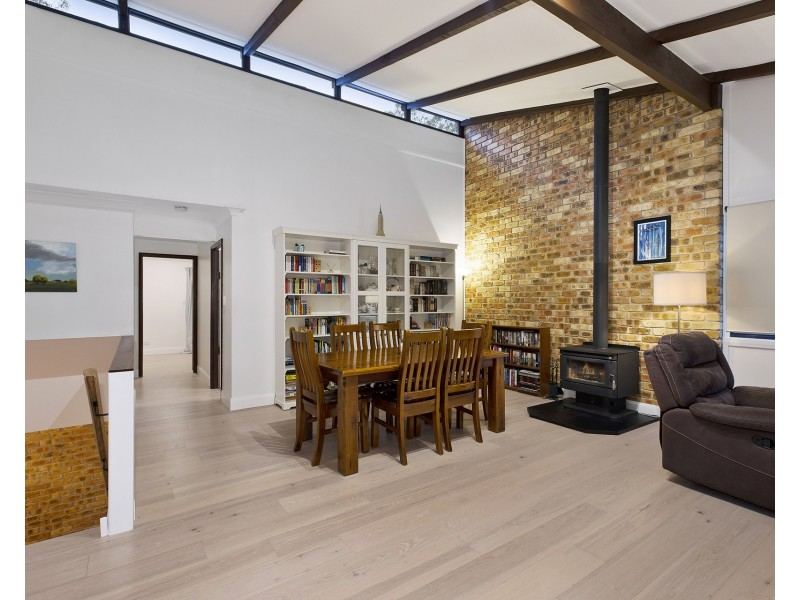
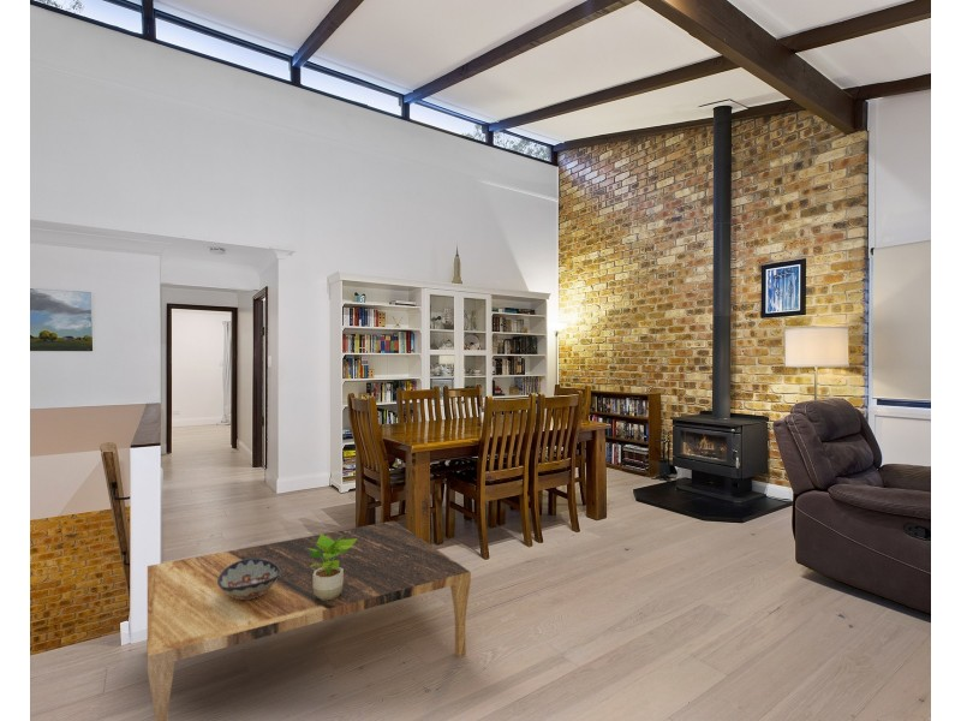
+ coffee table [147,520,472,721]
+ potted plant [308,532,357,601]
+ decorative bowl [217,559,281,600]
